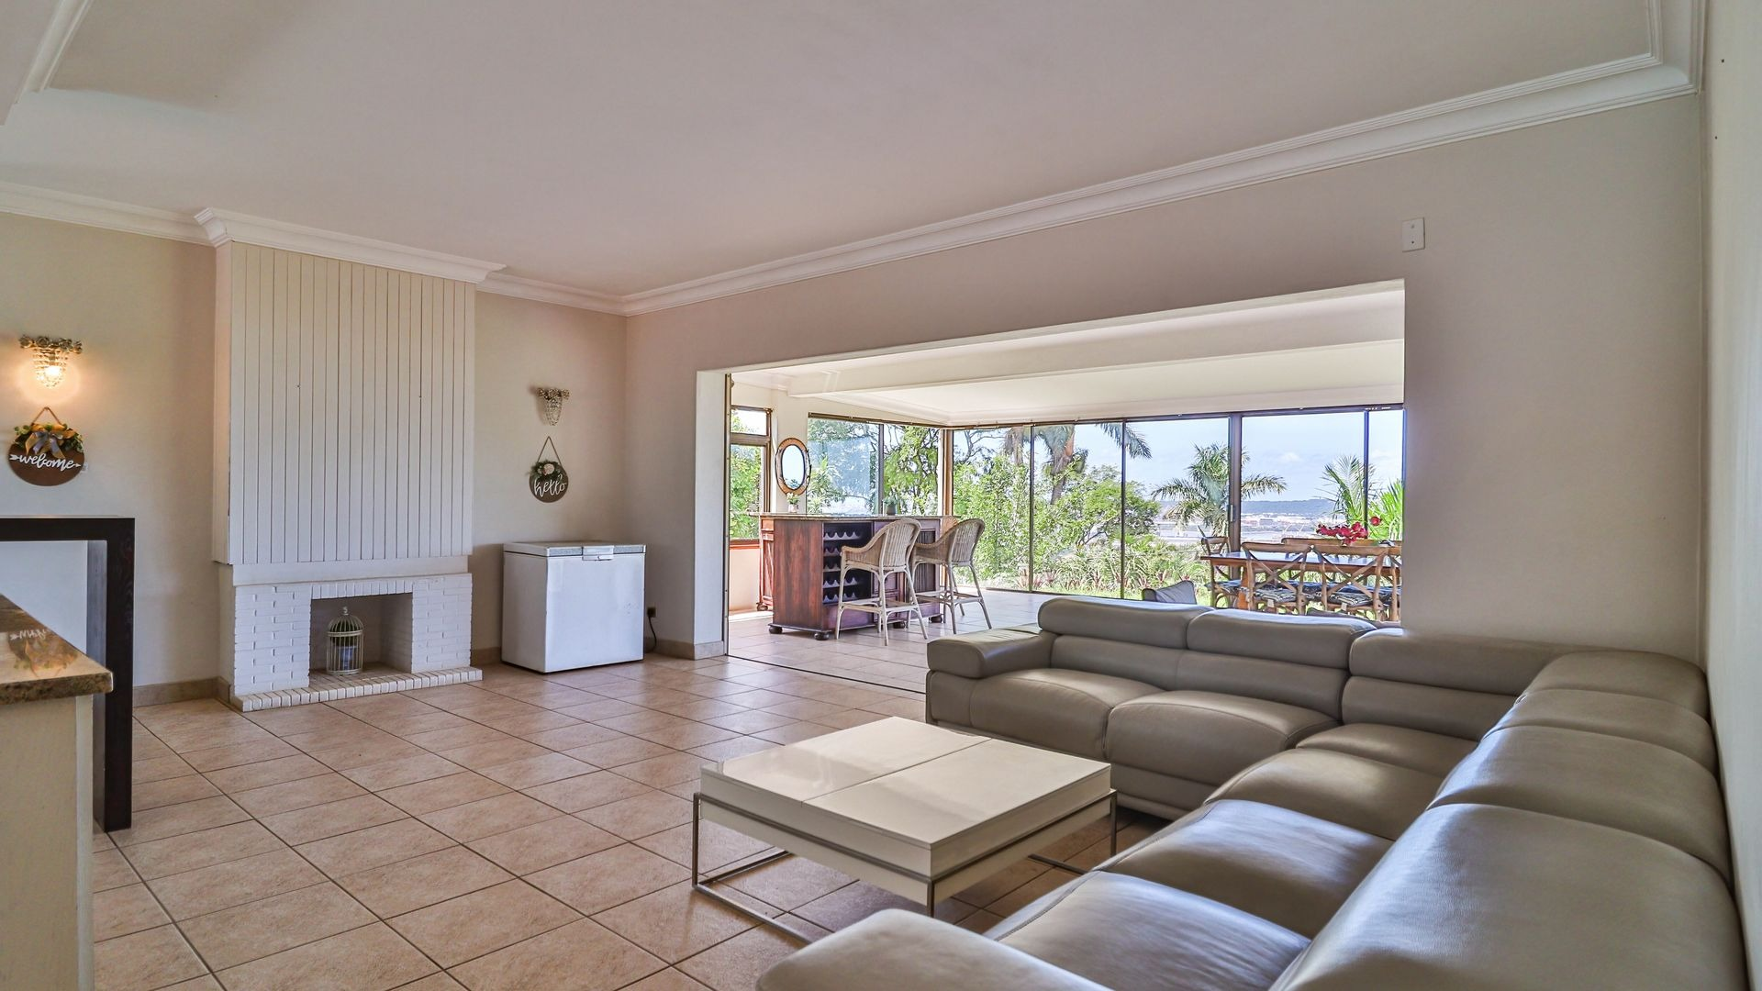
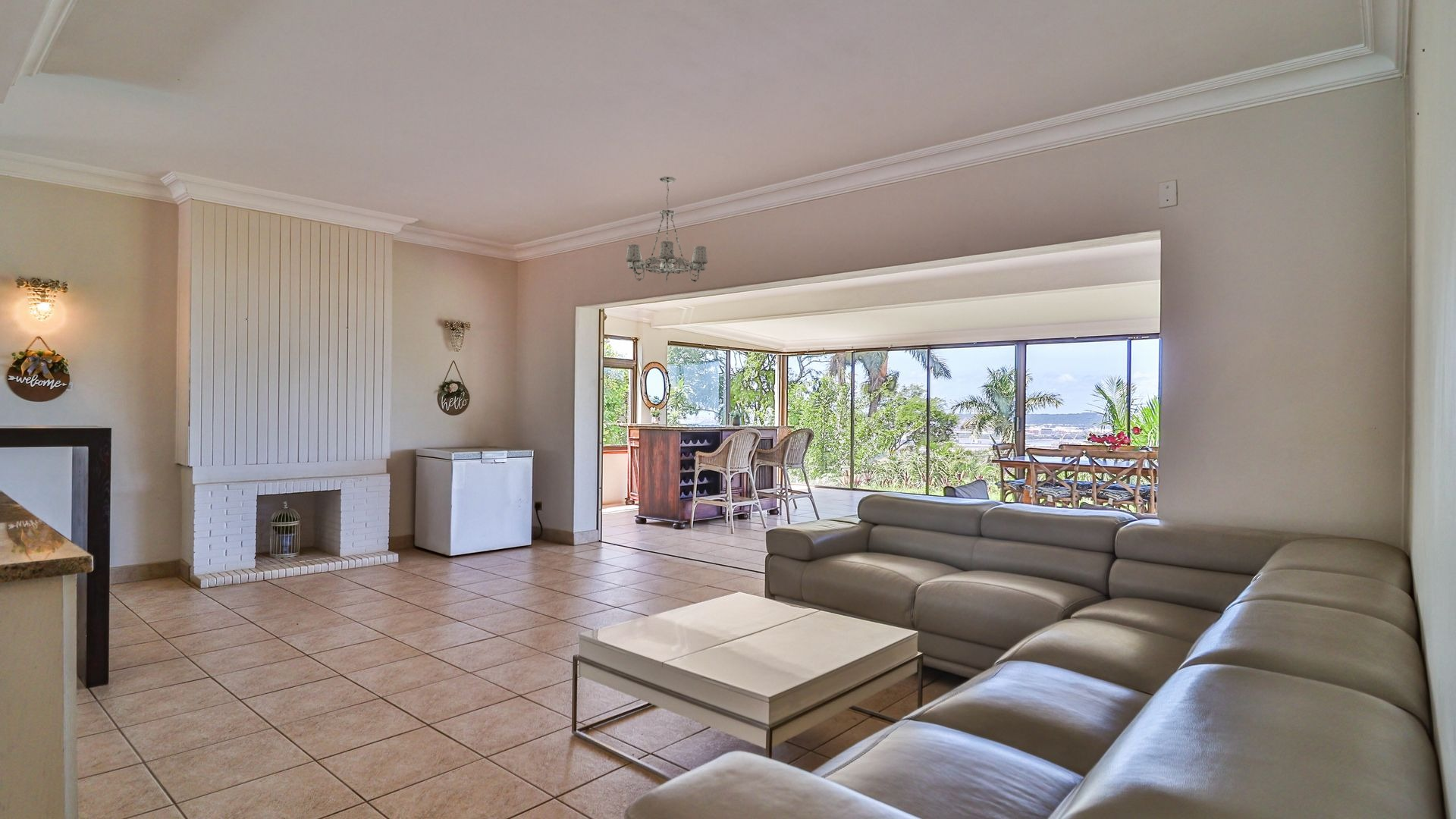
+ chandelier [625,176,709,284]
